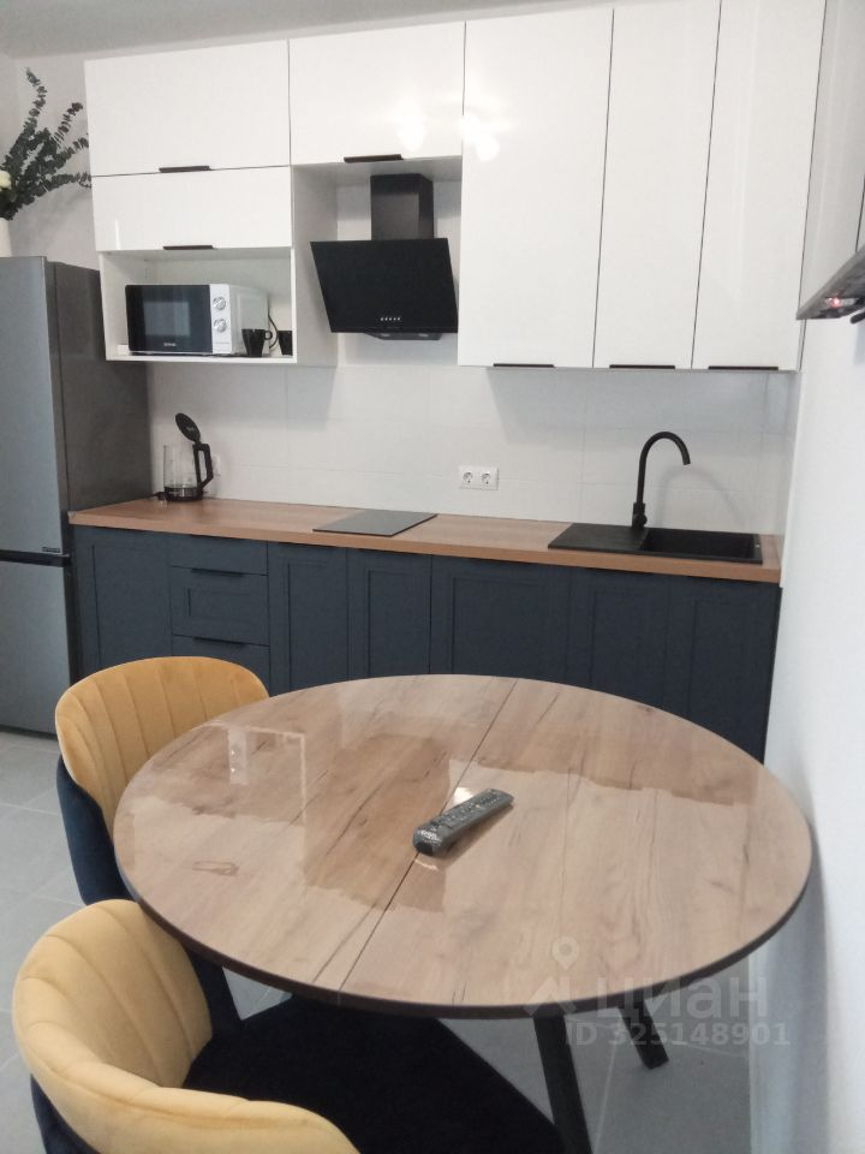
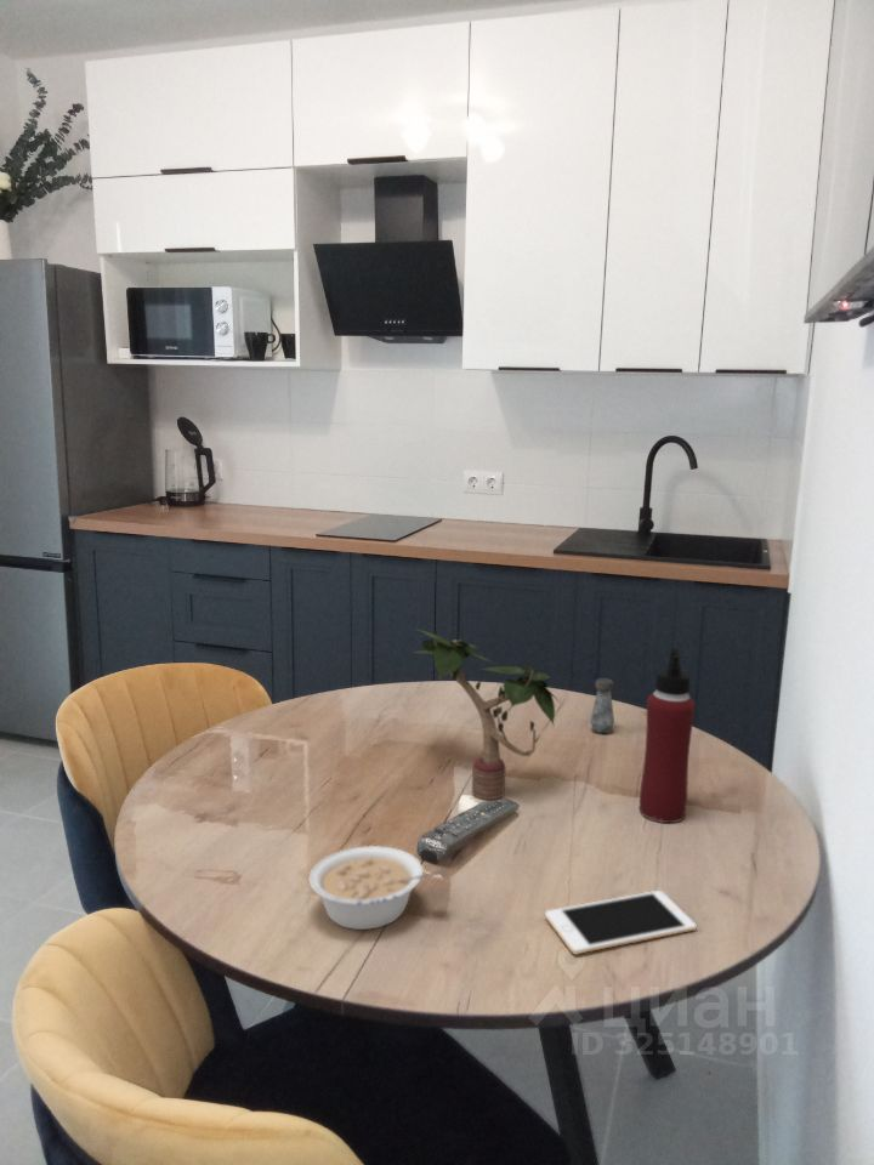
+ legume [307,845,447,931]
+ potted plant [413,627,561,801]
+ water bottle [639,646,696,824]
+ salt shaker [589,677,615,734]
+ cell phone [544,890,698,955]
